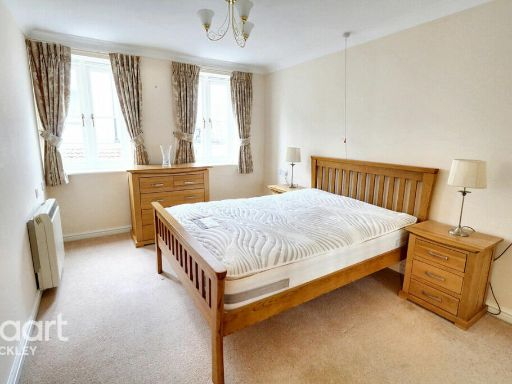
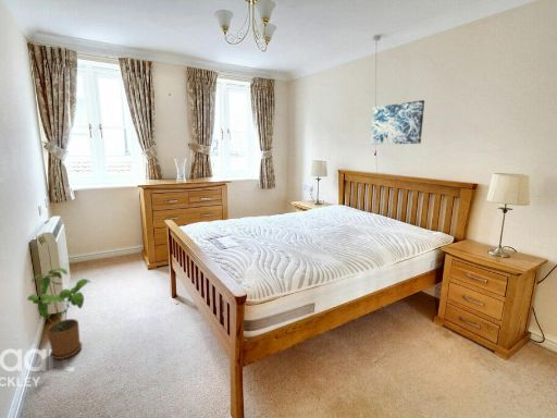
+ wall art [370,99,425,146]
+ house plant [26,267,91,360]
